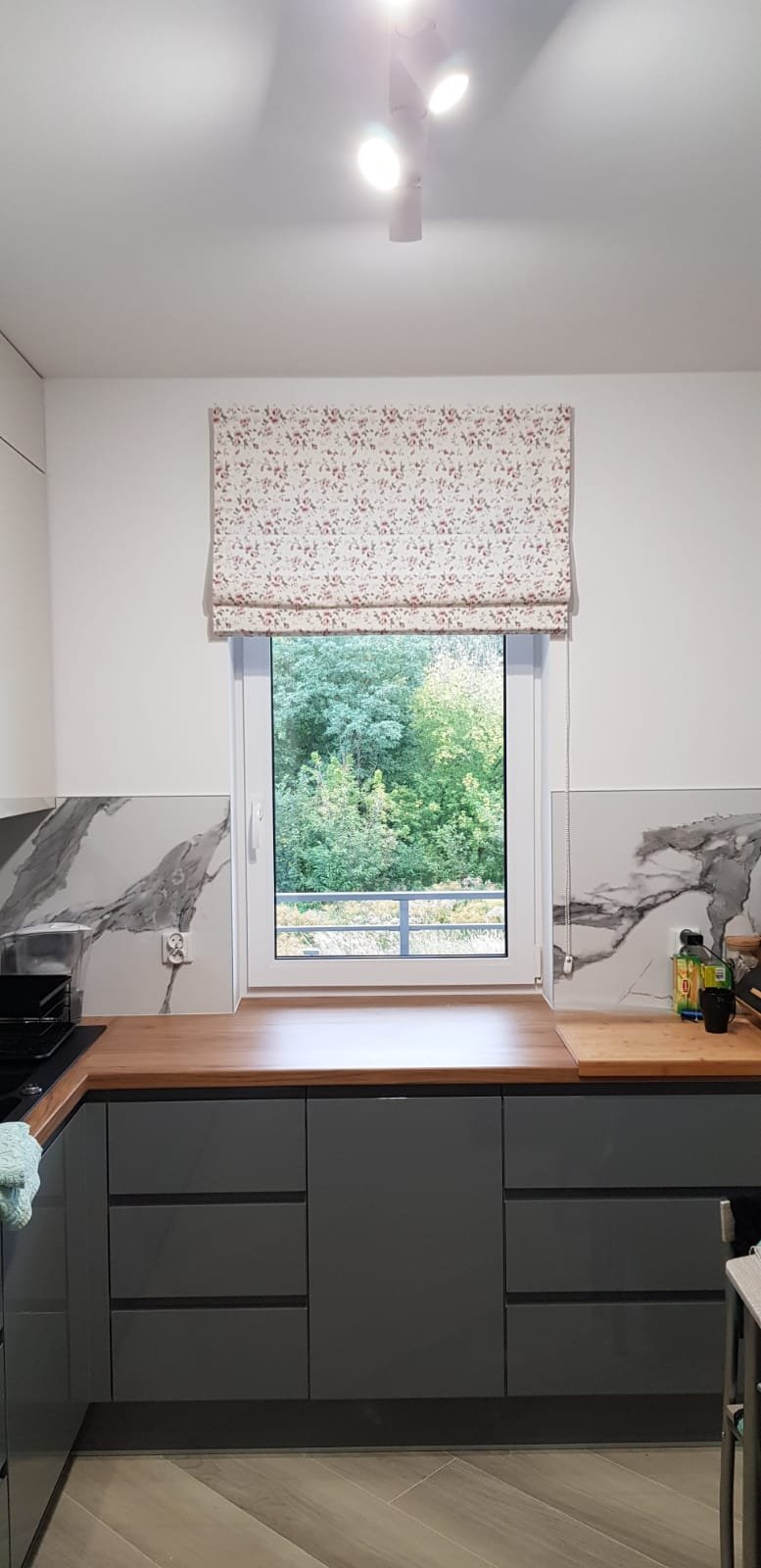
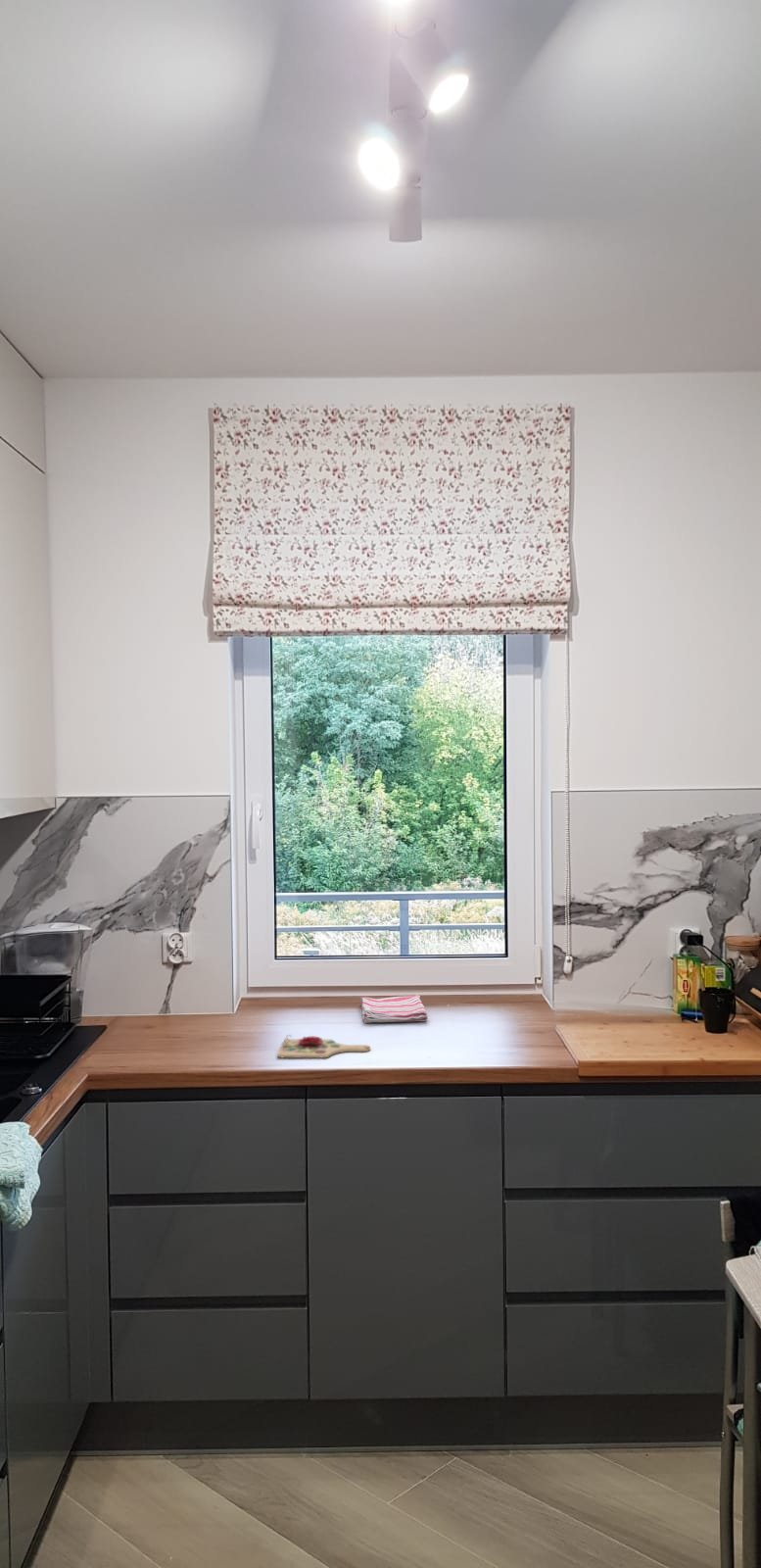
+ dish towel [360,994,429,1024]
+ cutting board [276,1034,371,1058]
